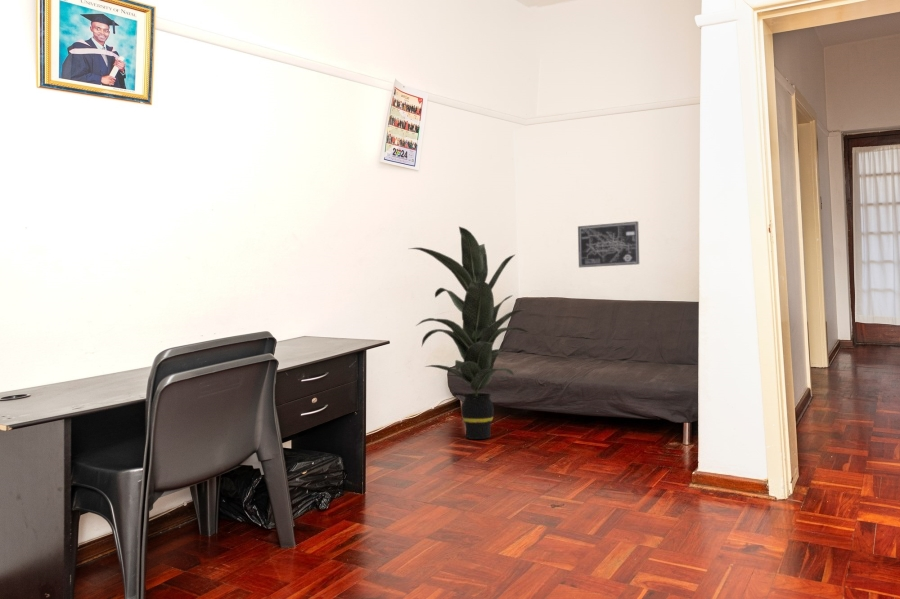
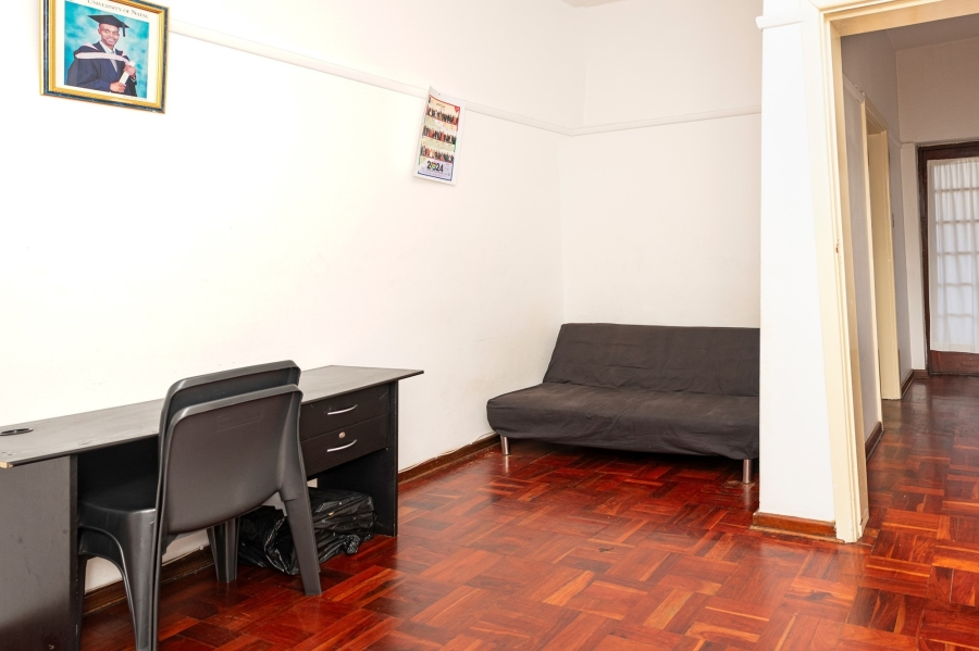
- indoor plant [409,226,532,440]
- wall art [577,220,640,268]
